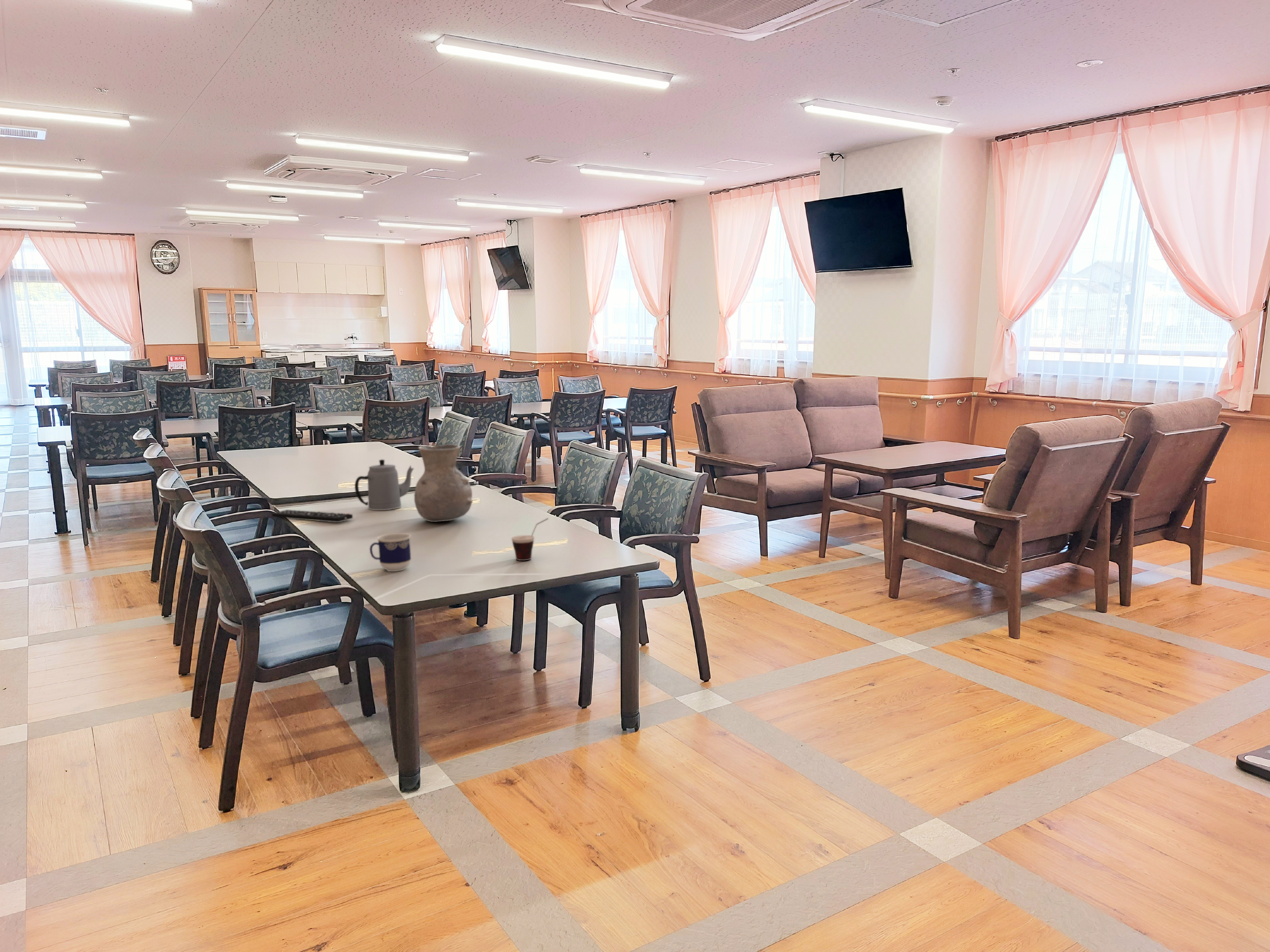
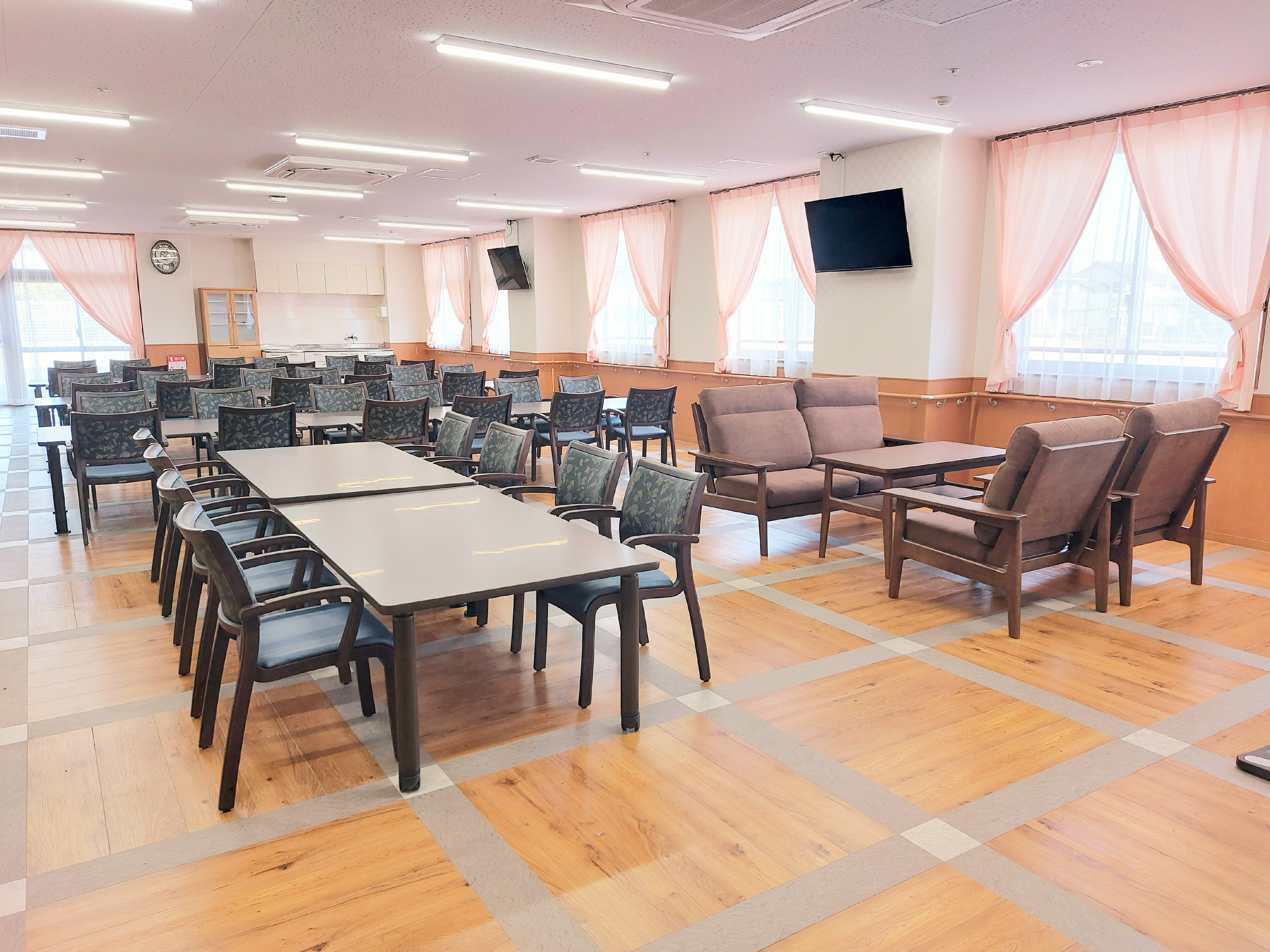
- cup [511,518,549,561]
- cup [369,533,411,572]
- remote control [272,509,353,523]
- vase [414,444,473,522]
- teapot [354,459,414,510]
